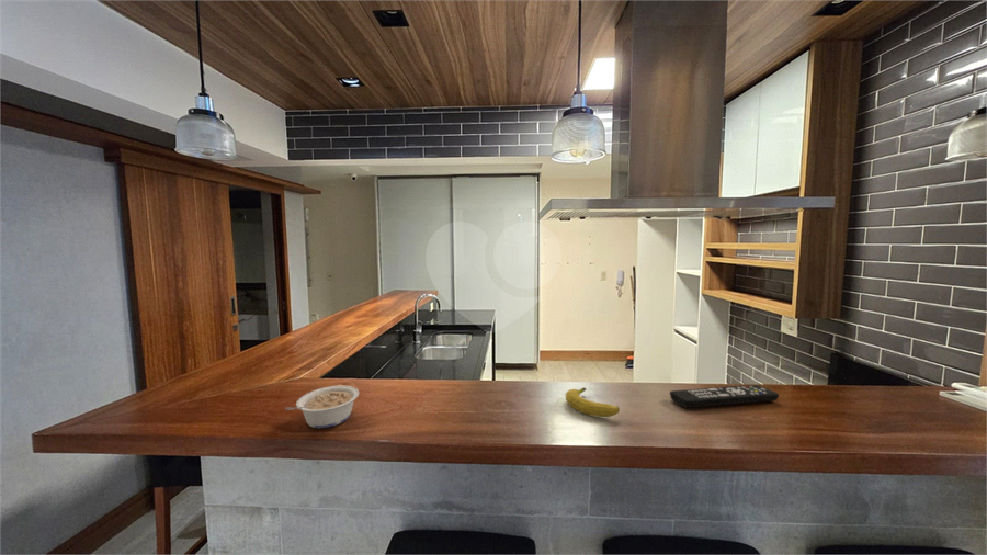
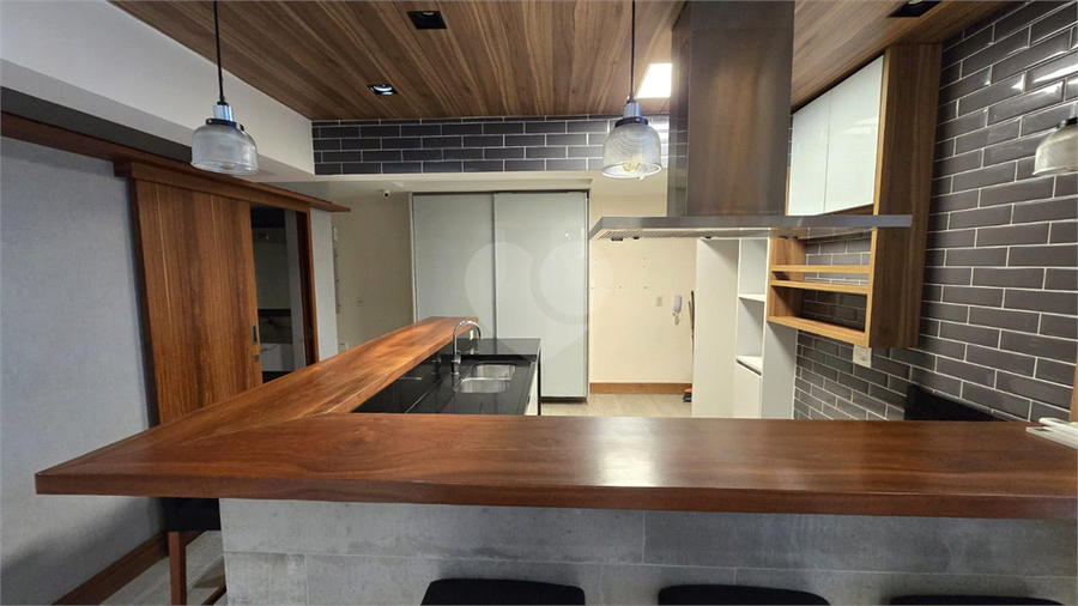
- remote control [669,384,780,408]
- fruit [565,386,621,418]
- legume [284,385,360,429]
